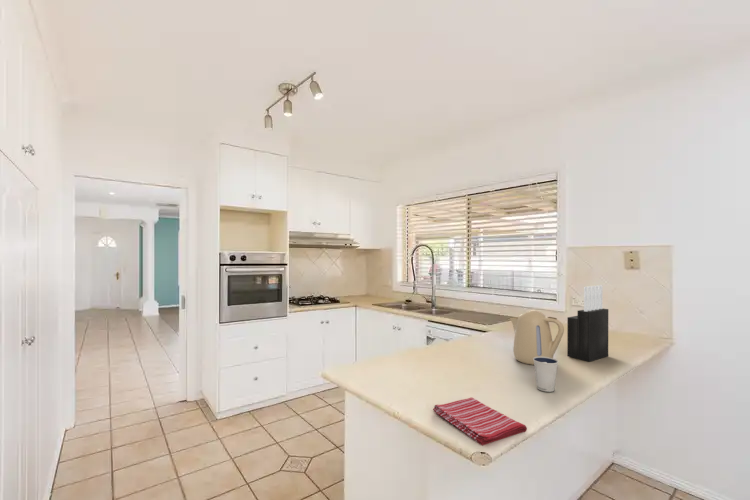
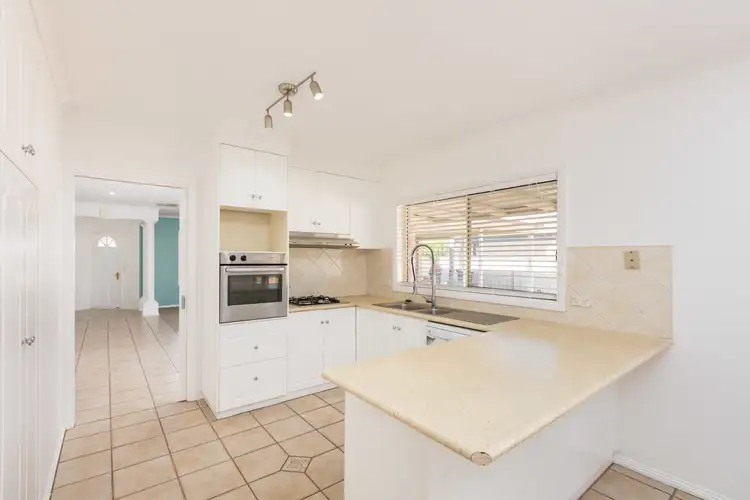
- dish towel [432,397,528,446]
- dixie cup [533,357,559,393]
- kettle [509,309,565,366]
- knife block [566,284,609,363]
